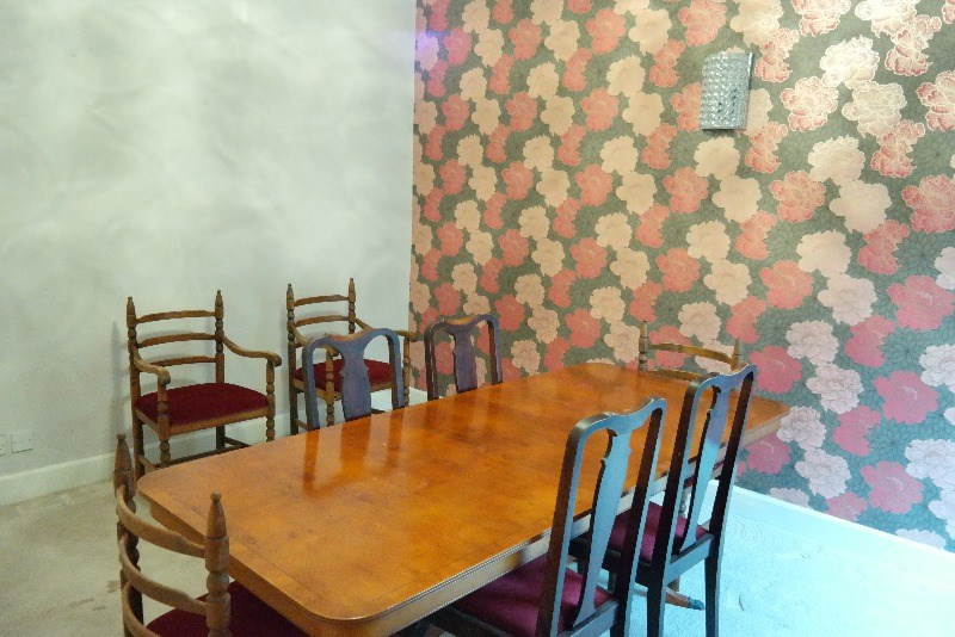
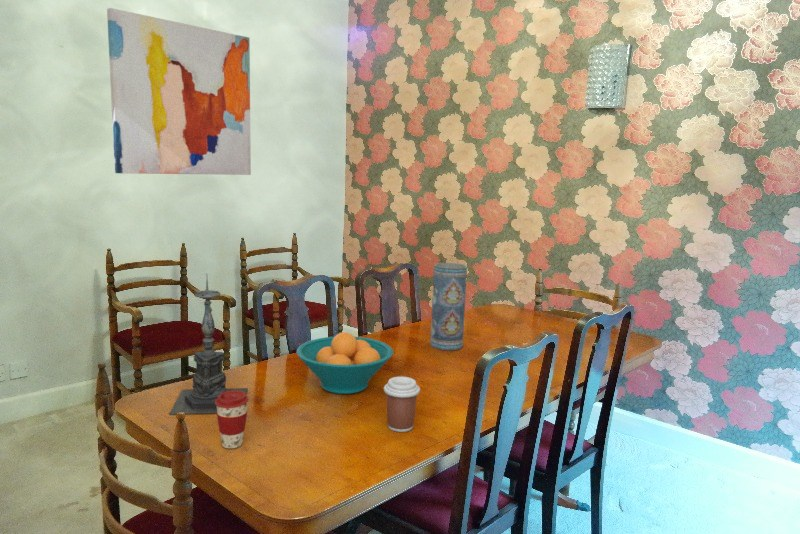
+ candle holder [168,273,249,415]
+ wall art [106,7,252,176]
+ coffee cup [383,375,421,433]
+ vase [429,262,468,351]
+ fruit bowl [295,331,394,395]
+ coffee cup [215,391,250,450]
